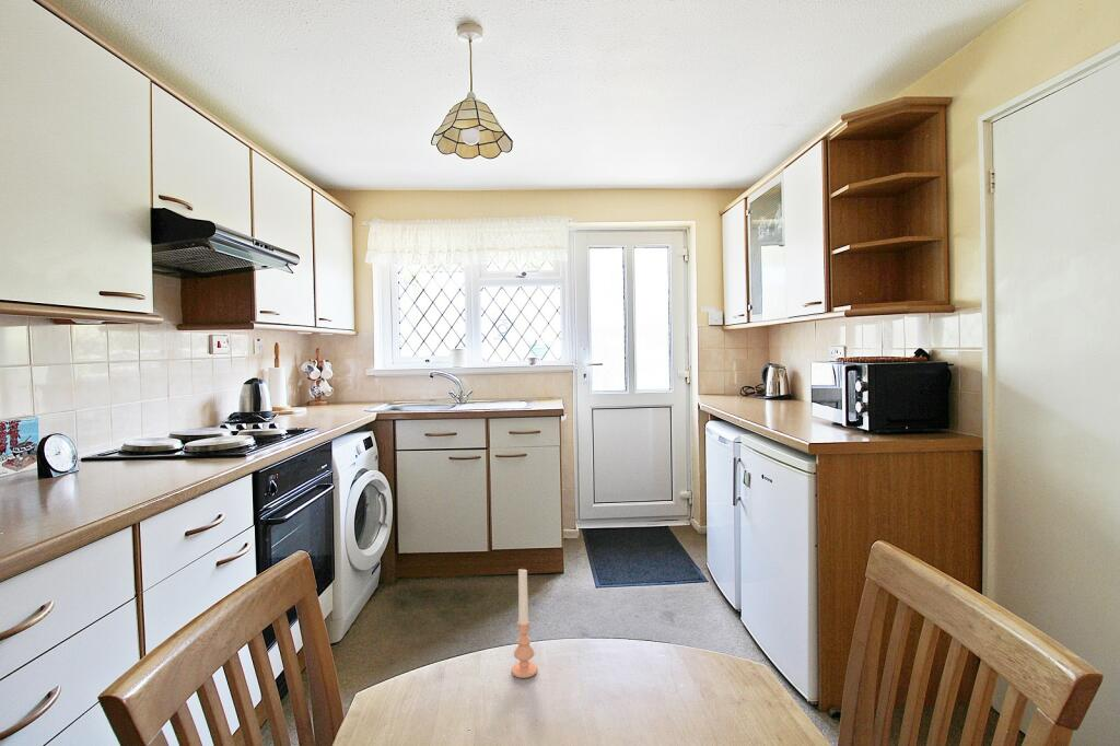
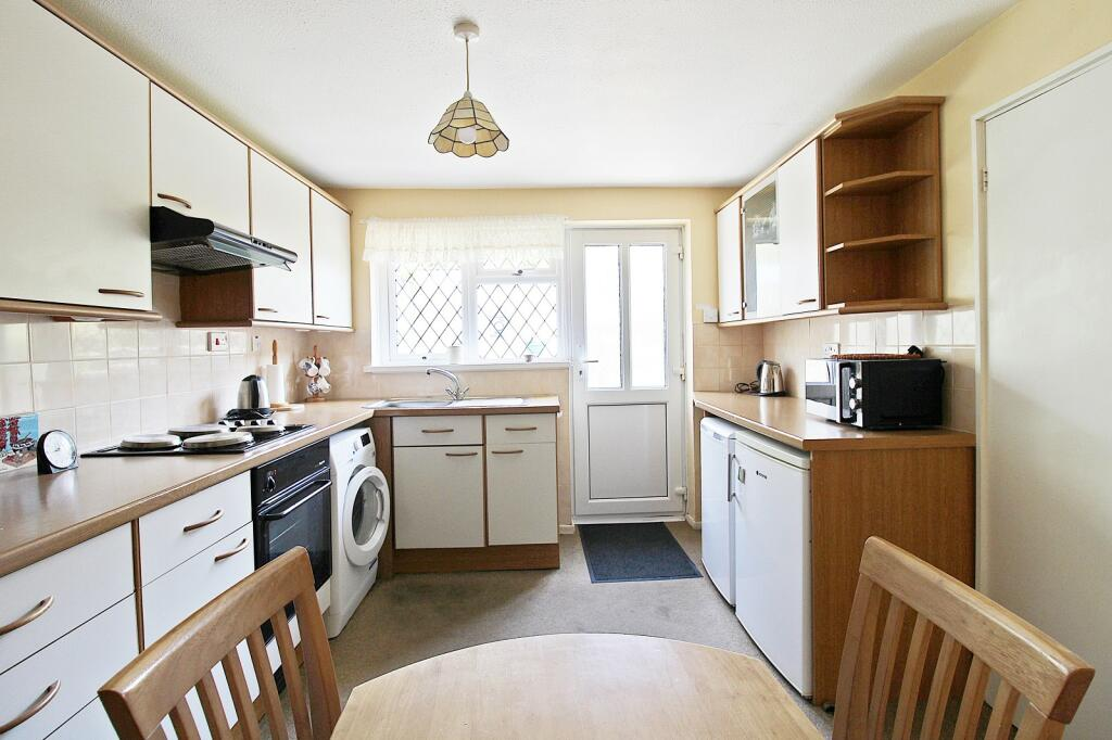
- candle [511,569,538,679]
